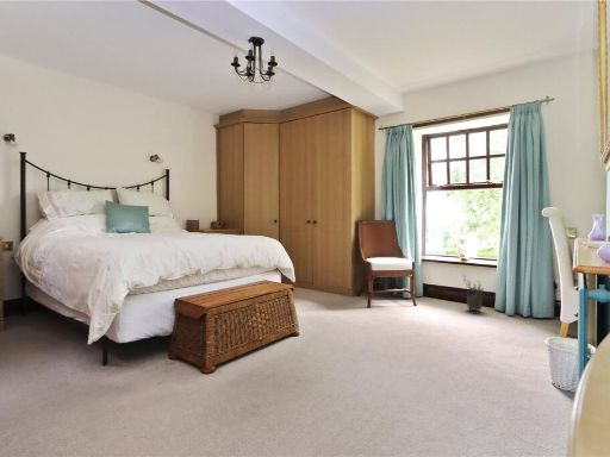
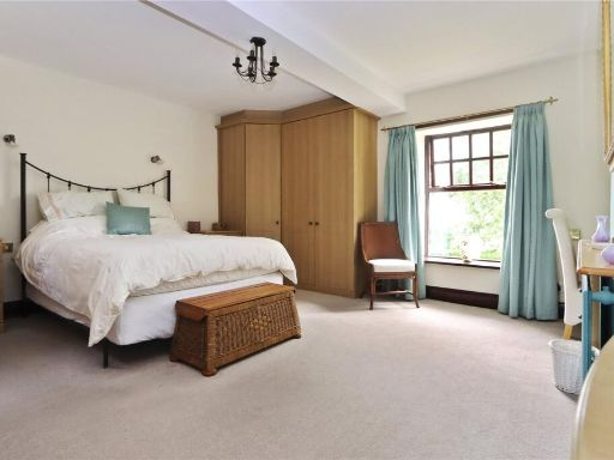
- potted plant [462,274,485,312]
